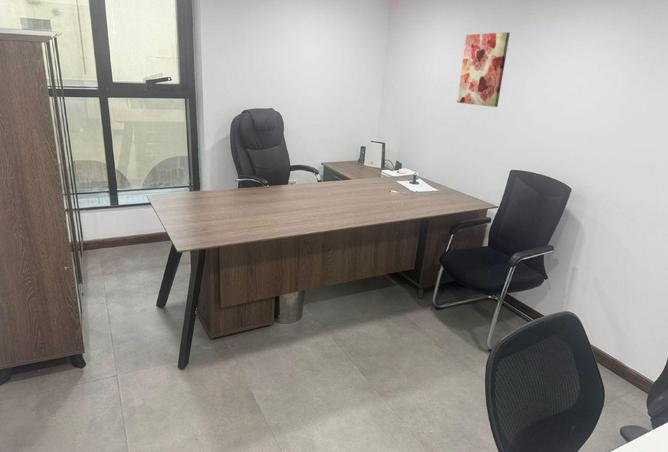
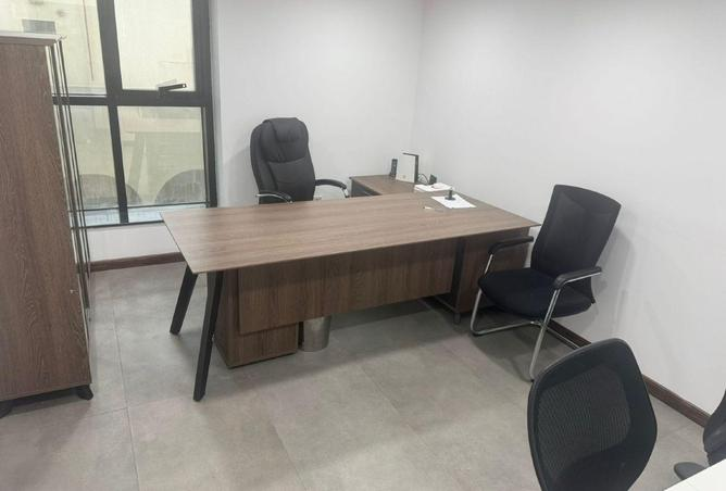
- wall art [456,31,511,108]
